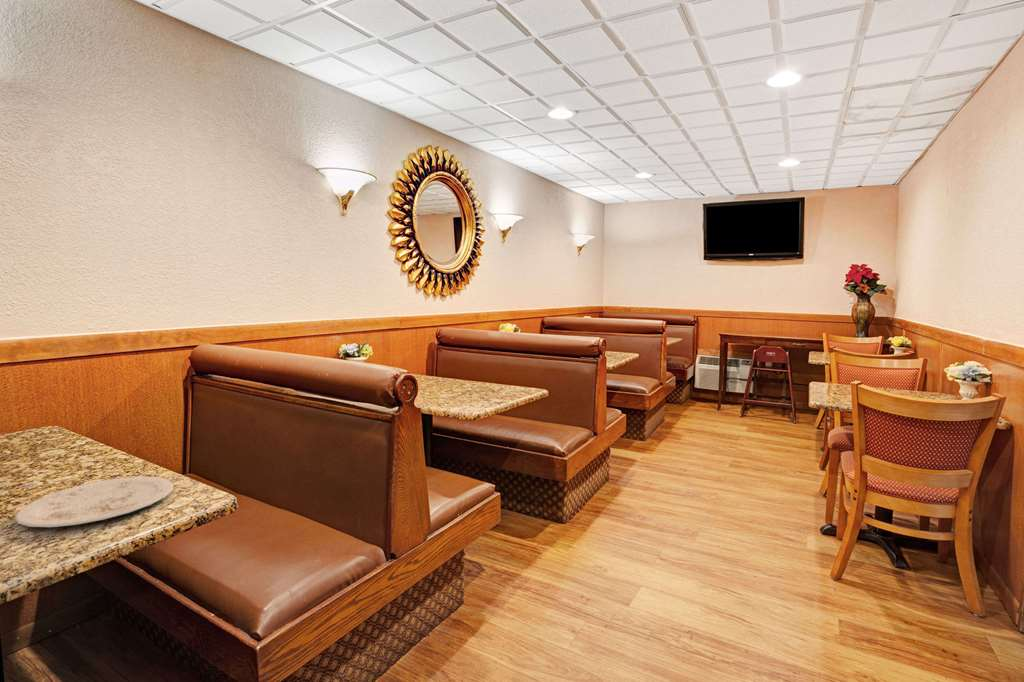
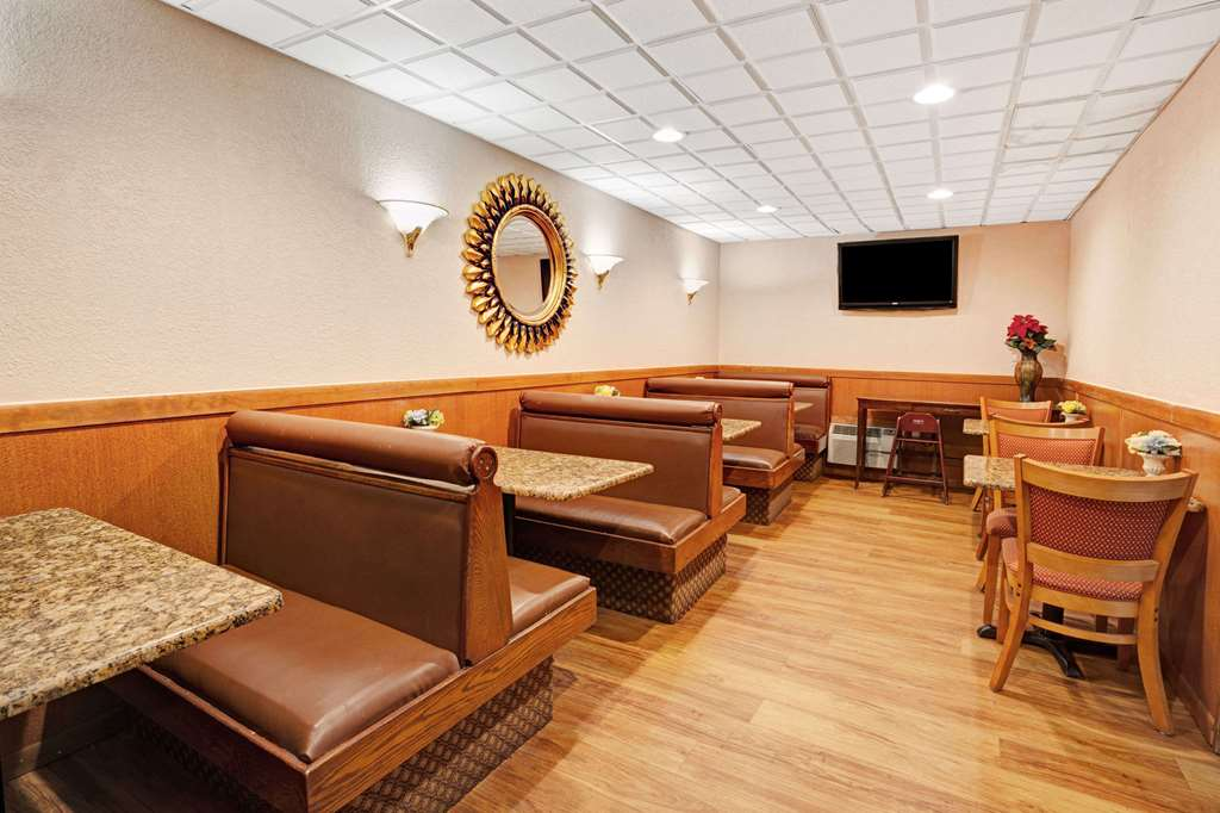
- plate [14,476,174,528]
